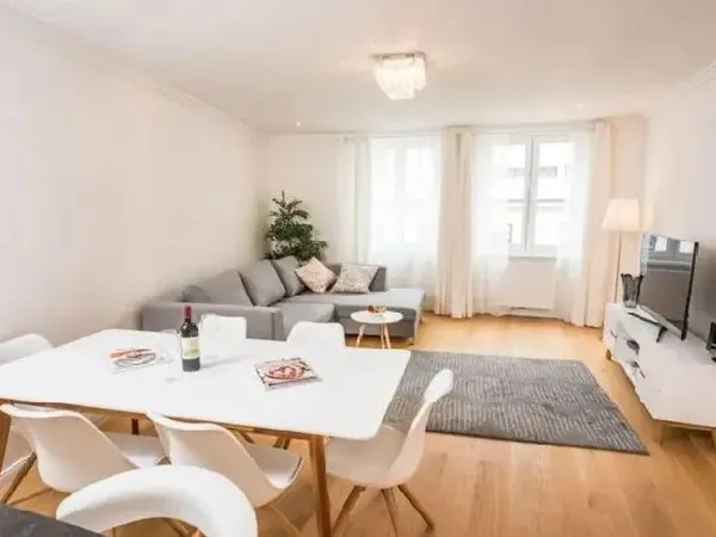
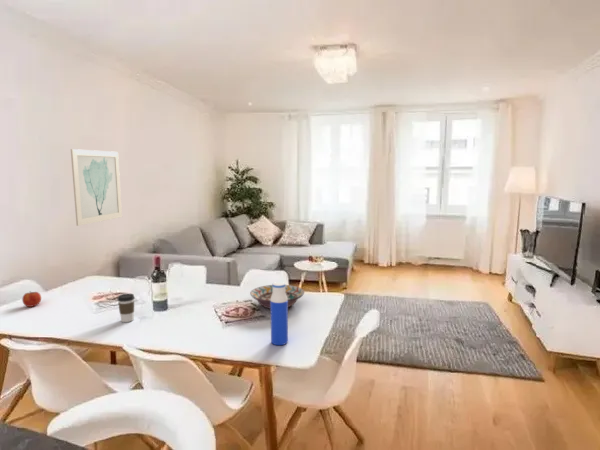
+ coffee cup [117,292,136,323]
+ fruit [21,290,42,308]
+ decorative bowl [249,284,305,310]
+ water bottle [270,281,289,346]
+ wall art [70,148,123,227]
